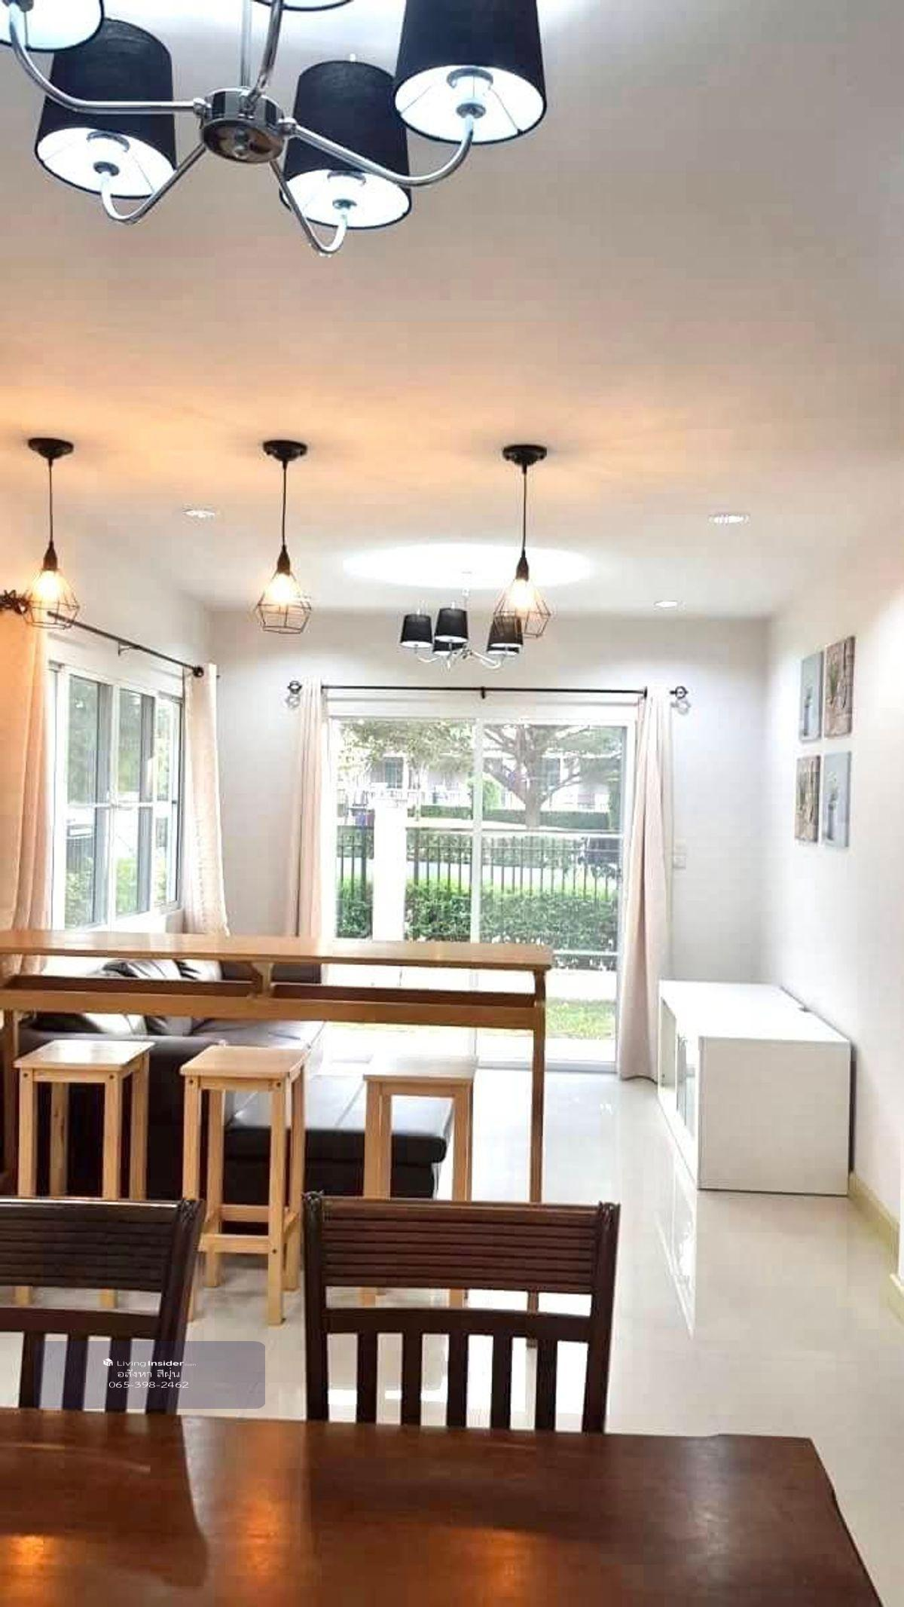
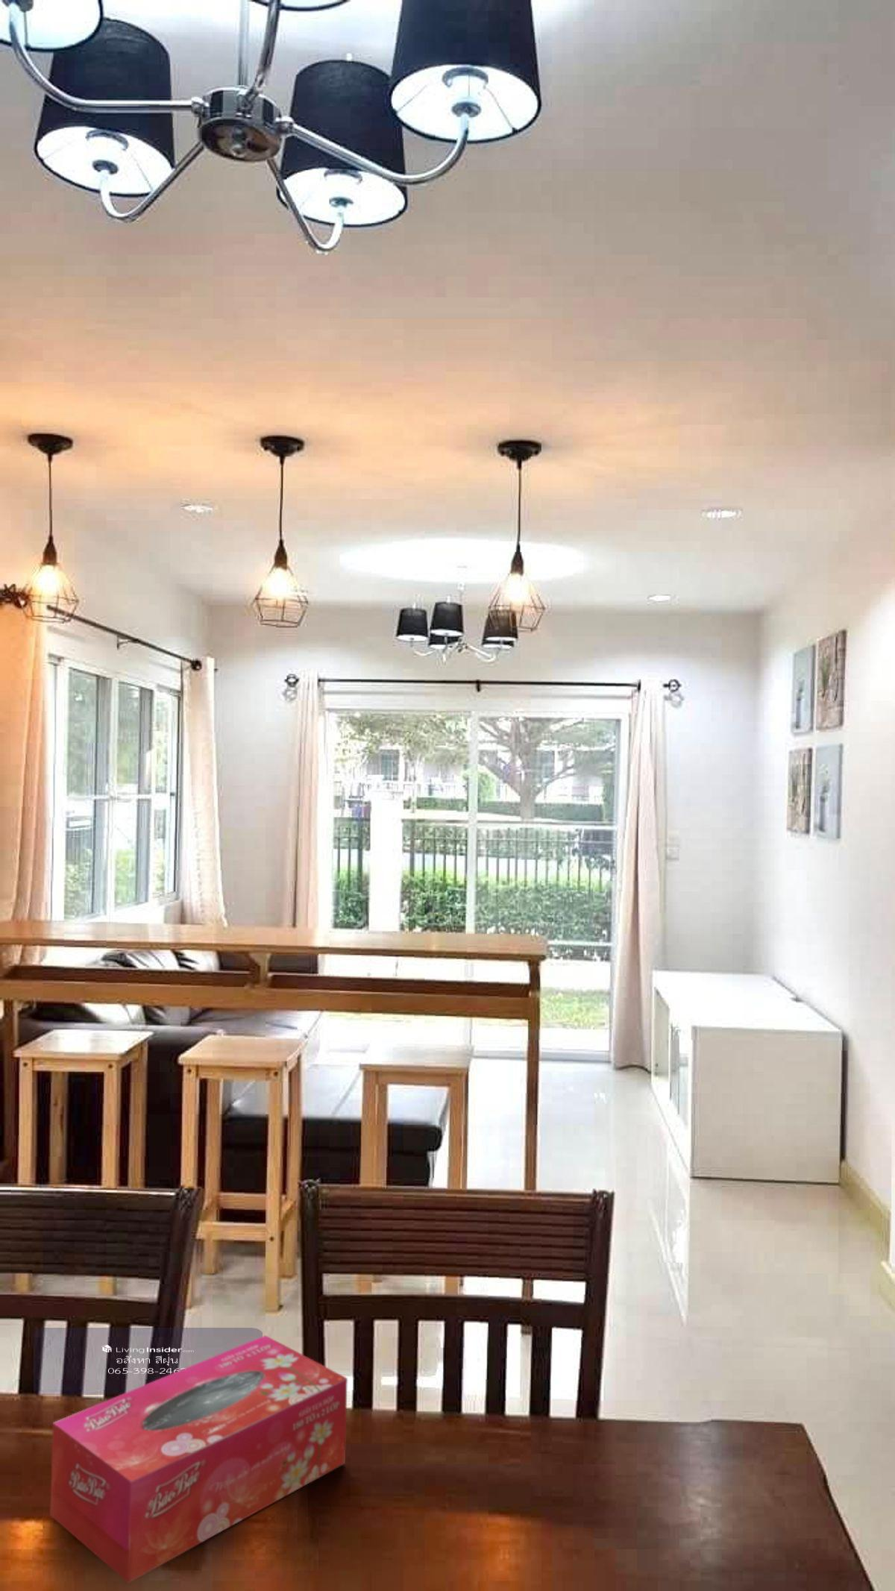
+ tissue box [49,1334,349,1583]
